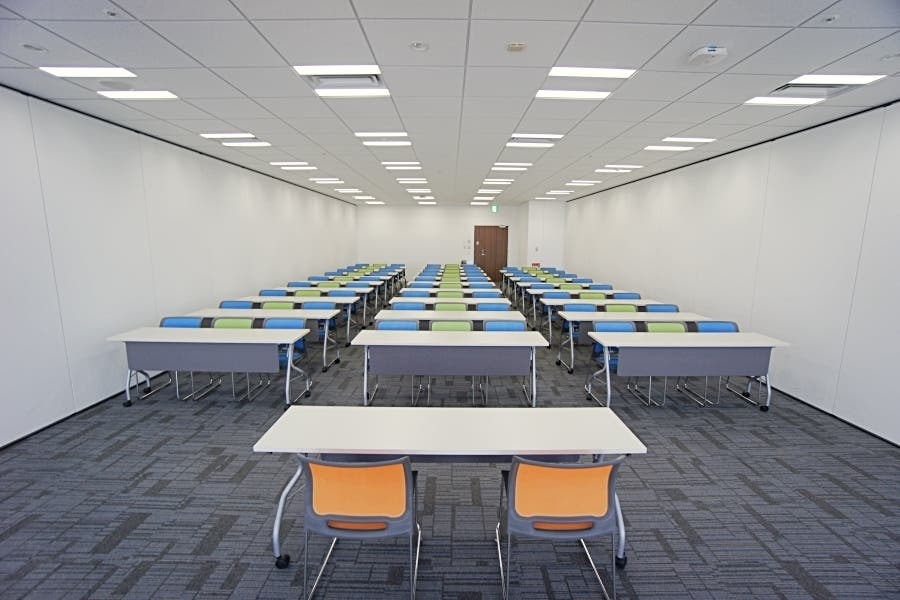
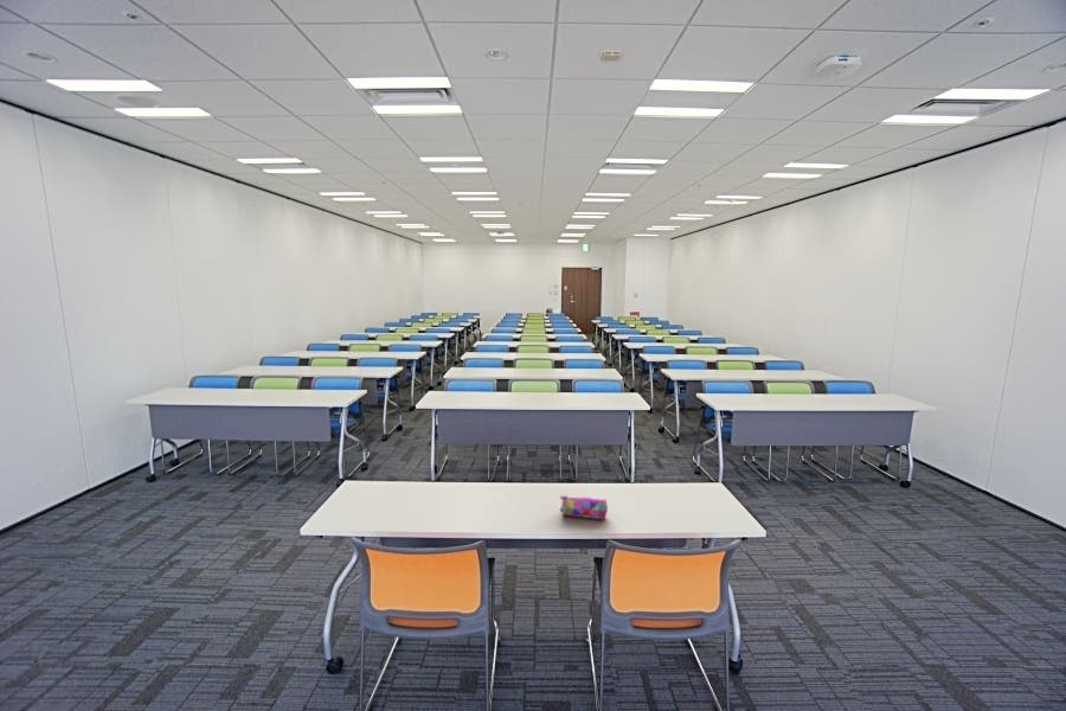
+ pencil case [559,494,609,520]
